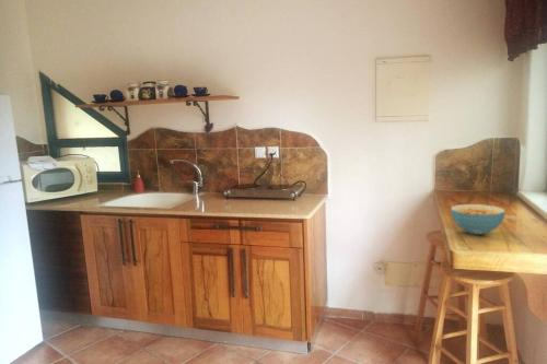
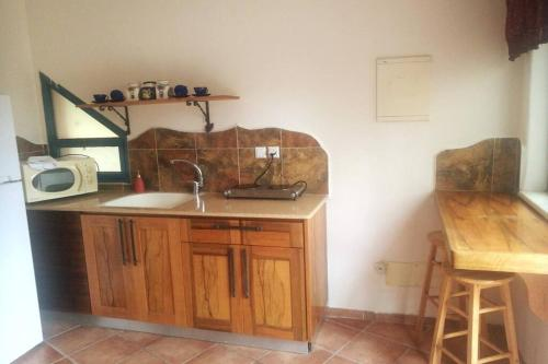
- cereal bowl [450,203,507,236]
